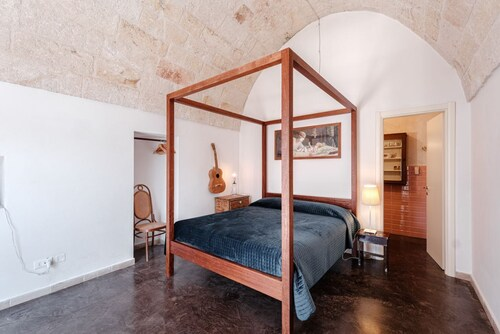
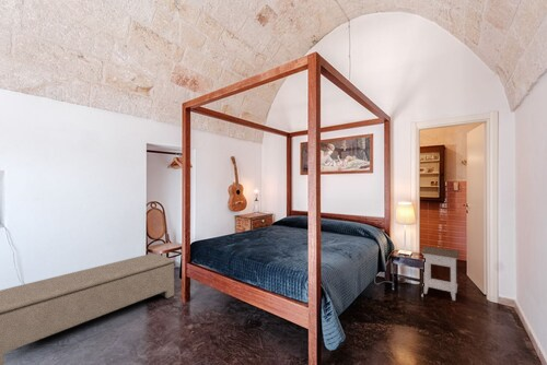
+ nightstand [419,245,461,302]
+ bench [0,252,175,365]
